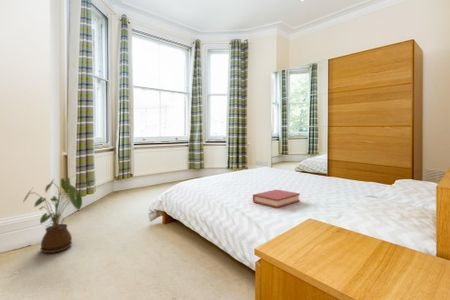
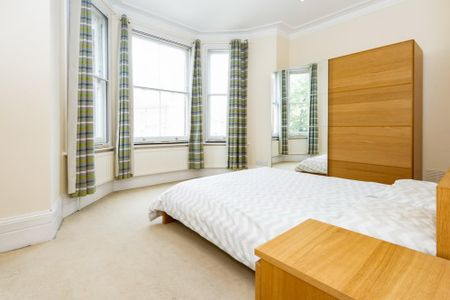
- house plant [23,177,93,254]
- hardback book [252,189,301,209]
